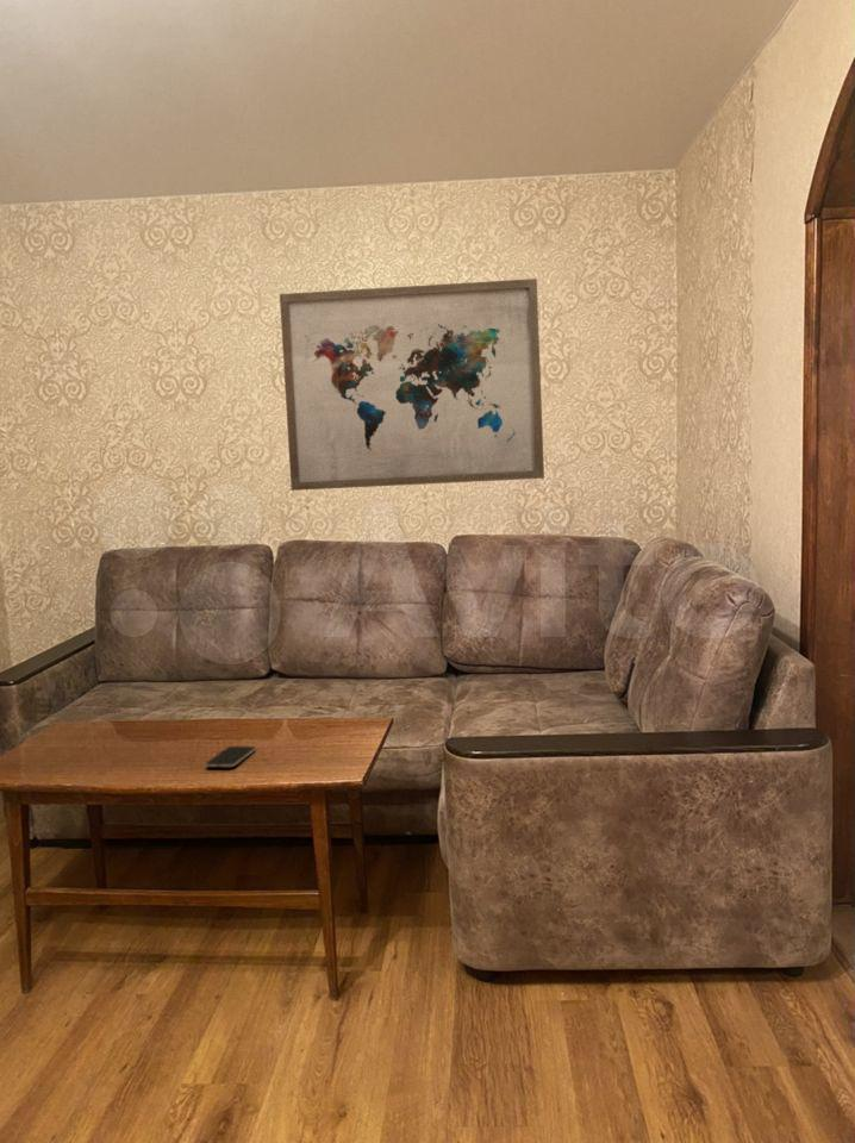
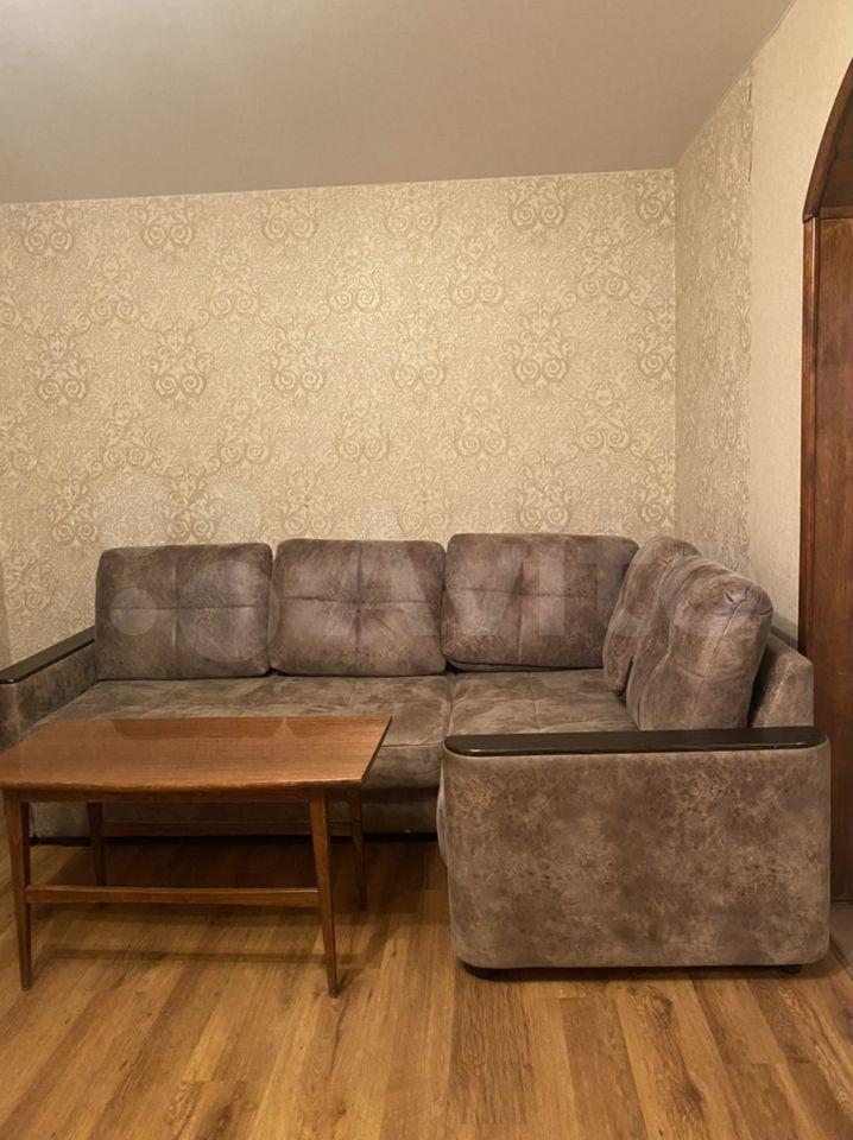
- smartphone [205,745,257,768]
- wall art [279,277,545,492]
